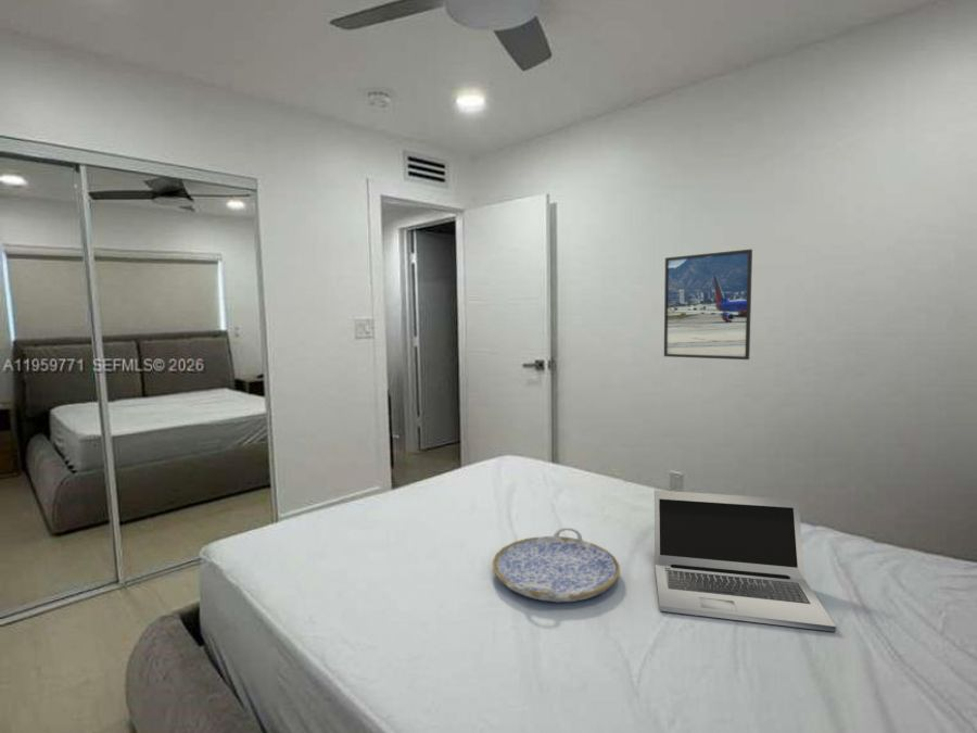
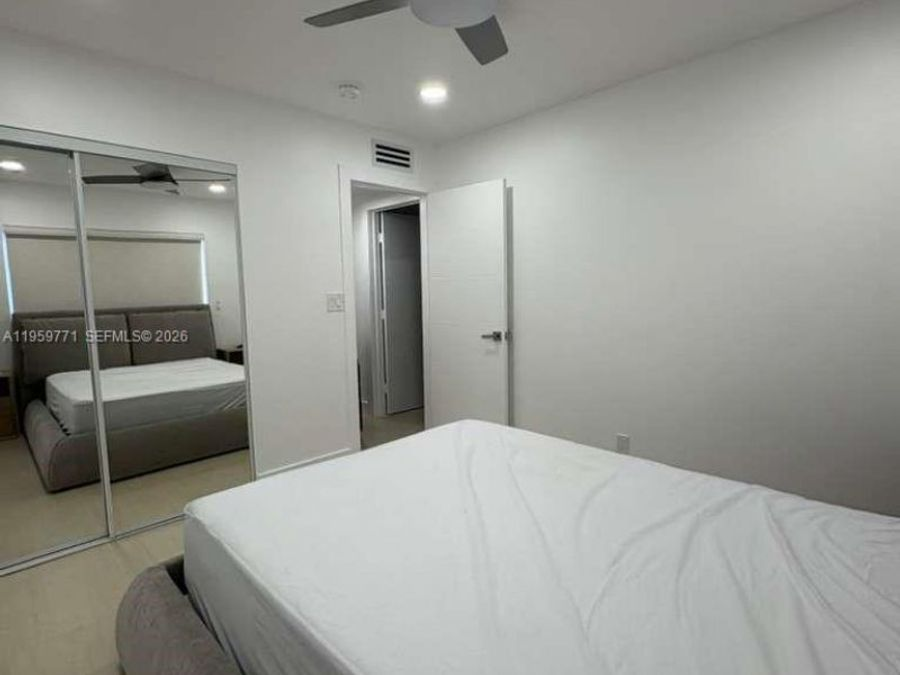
- laptop [654,489,837,633]
- serving tray [492,527,621,604]
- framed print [663,248,753,361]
